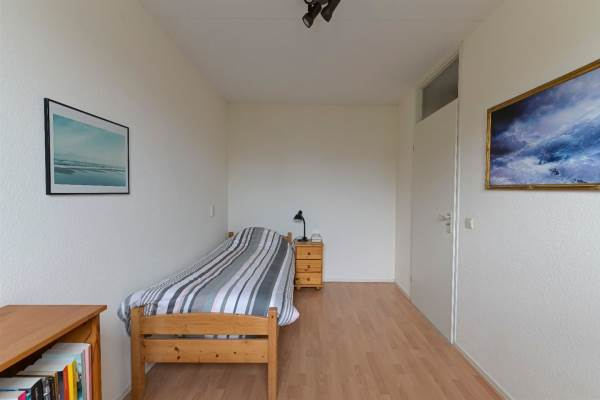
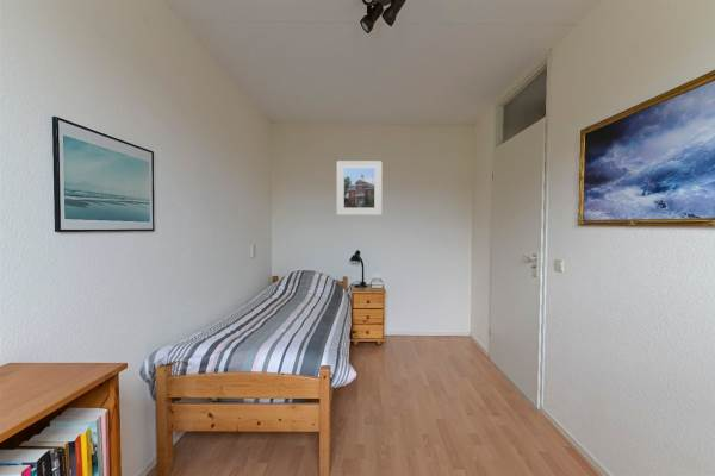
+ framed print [336,161,383,217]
